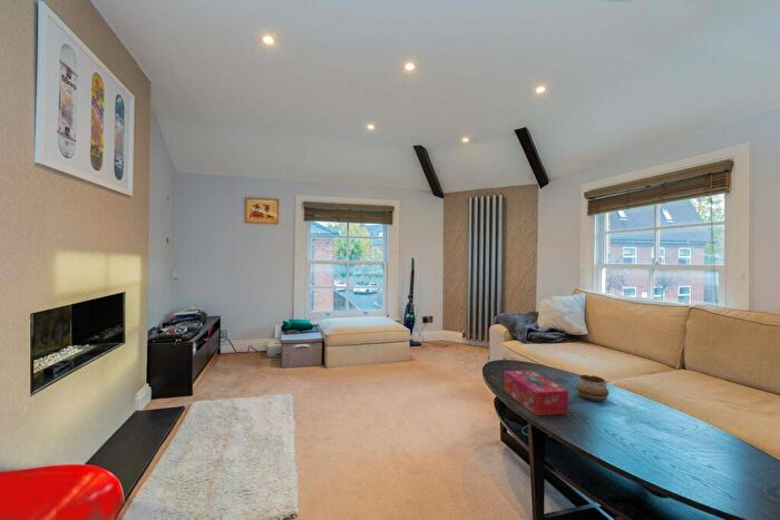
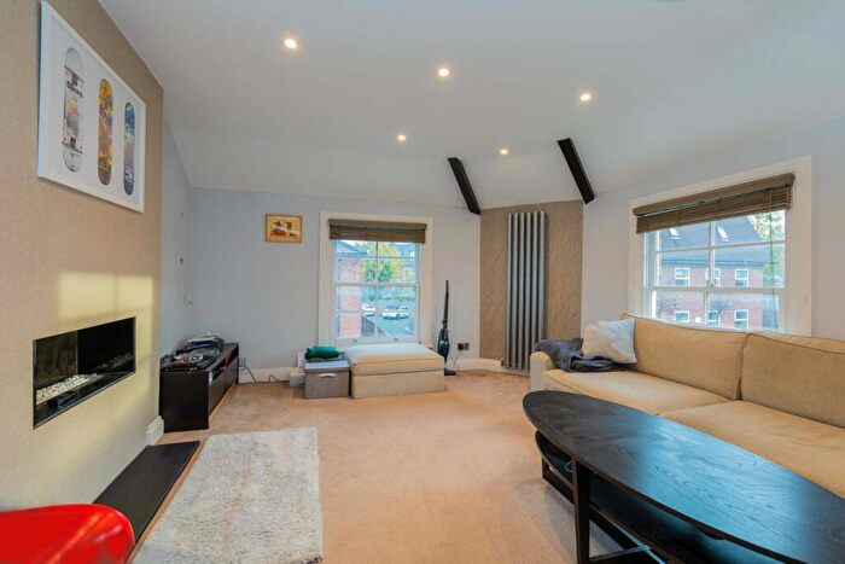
- decorative bowl [575,374,610,402]
- tissue box [503,369,569,416]
